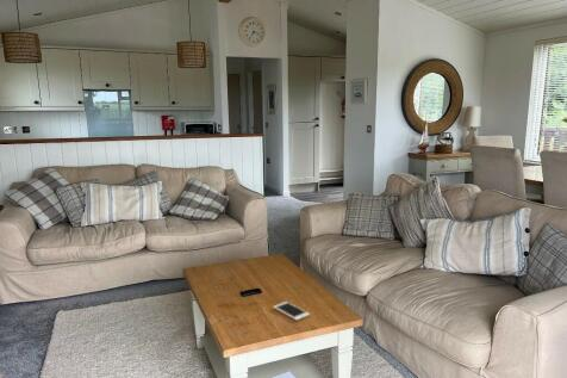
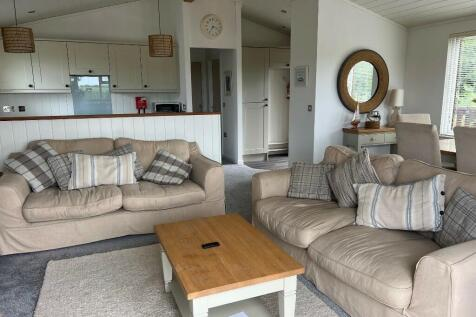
- cell phone [273,300,311,322]
